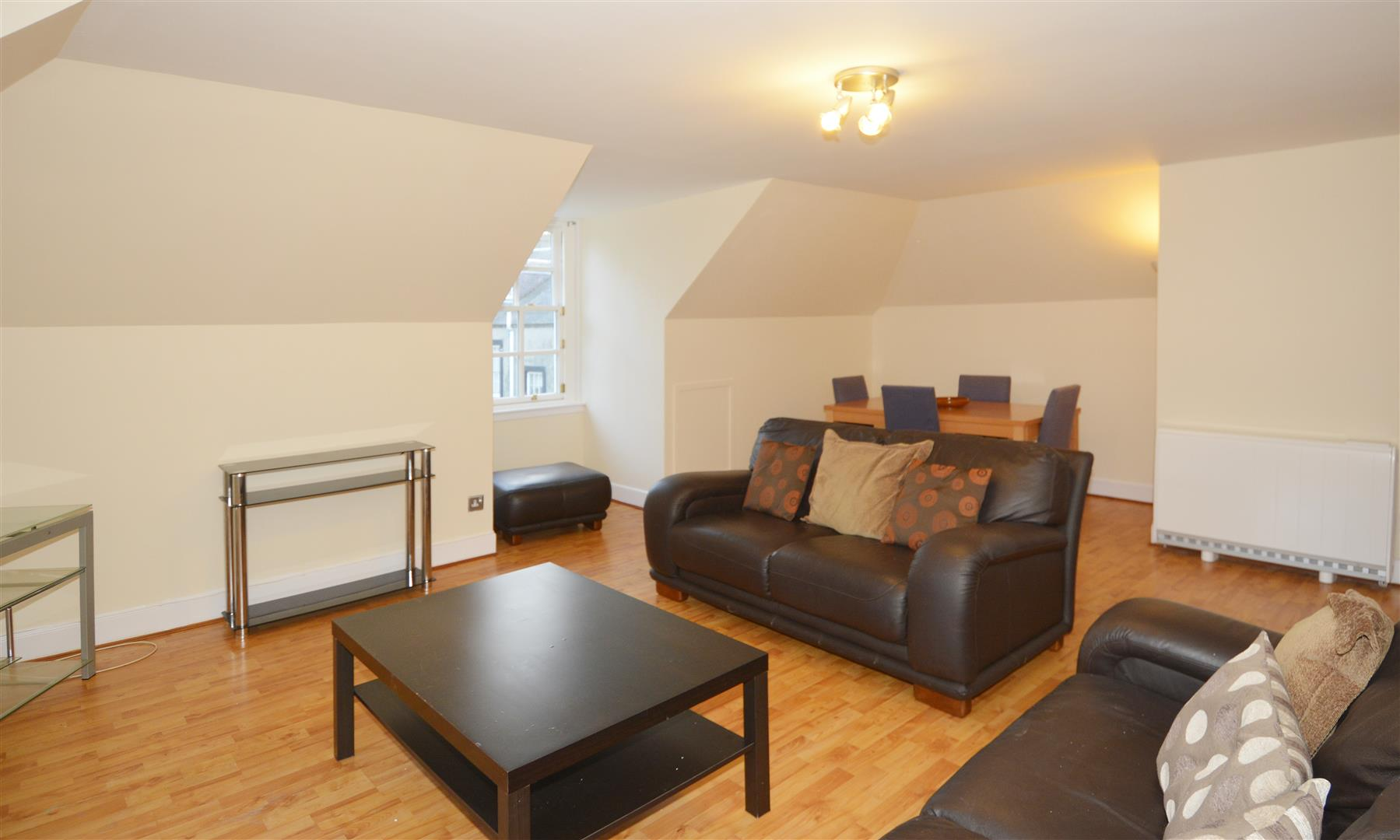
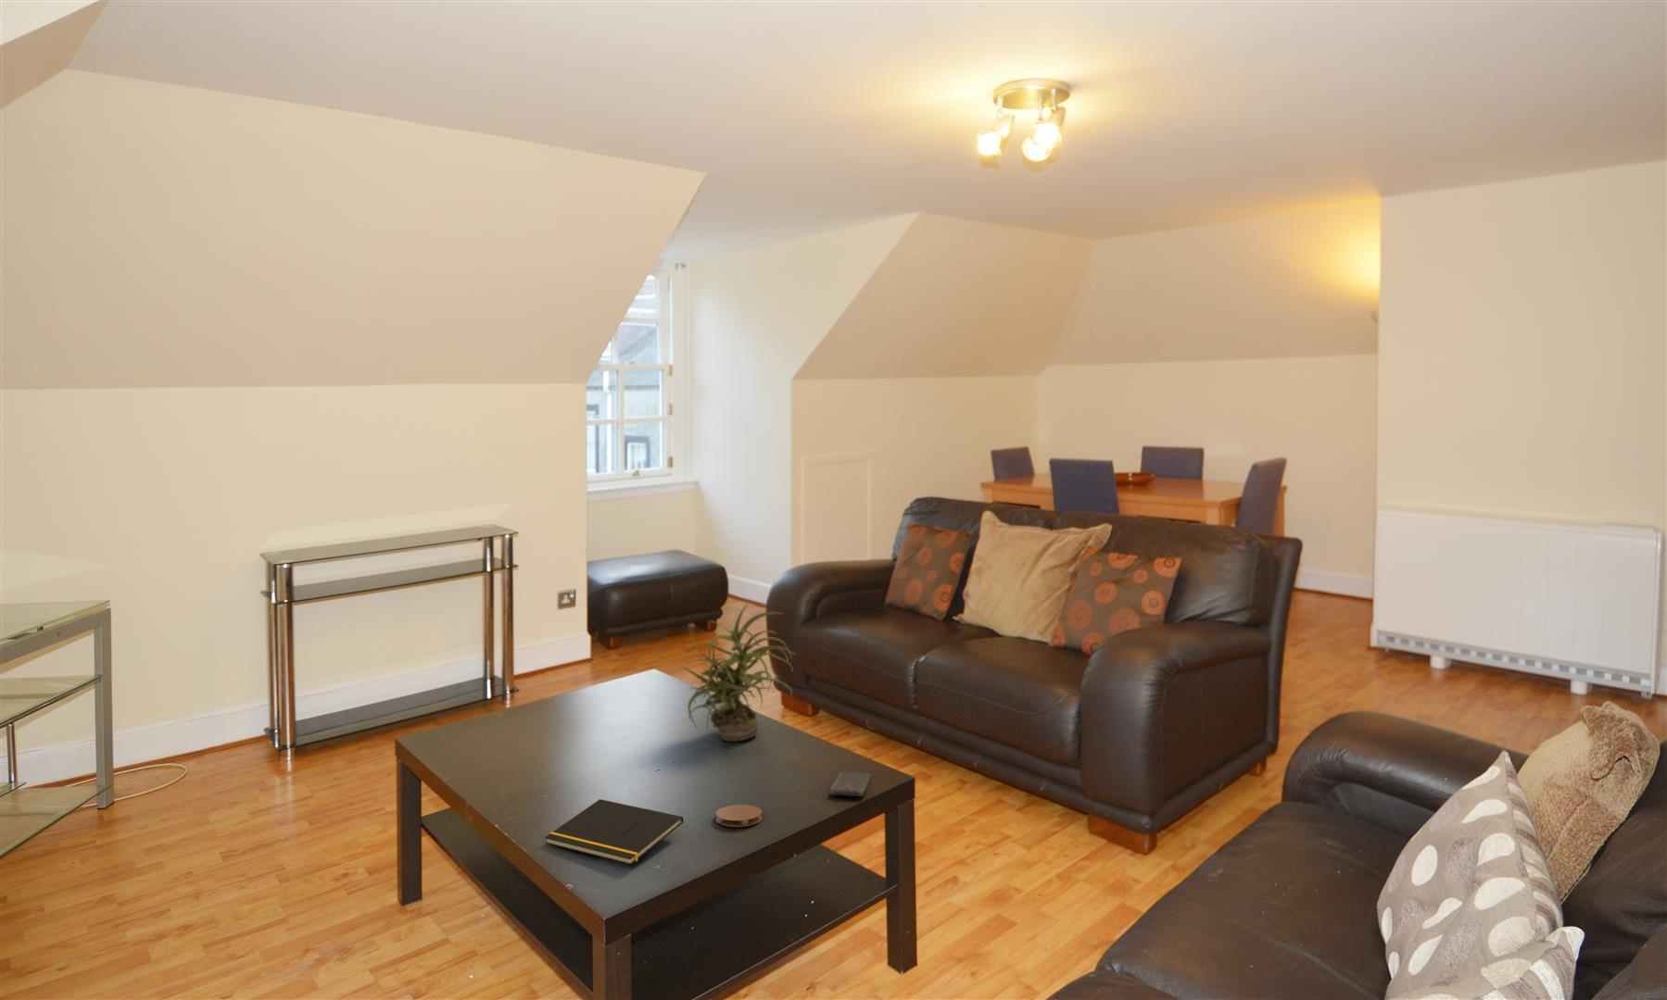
+ coaster [716,804,762,827]
+ notepad [544,798,685,865]
+ potted plant [680,602,795,743]
+ smartphone [829,771,873,798]
